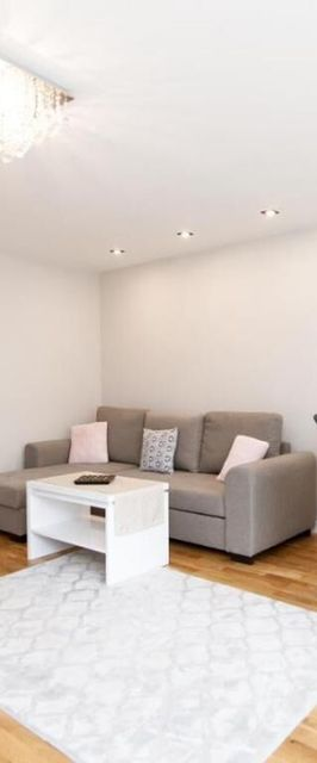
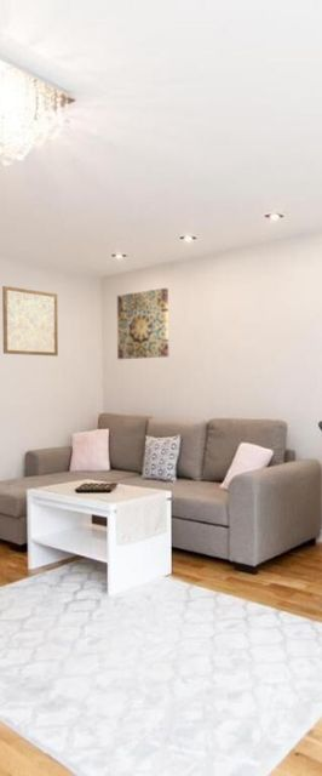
+ wall art [116,287,169,360]
+ wall art [1,285,59,358]
